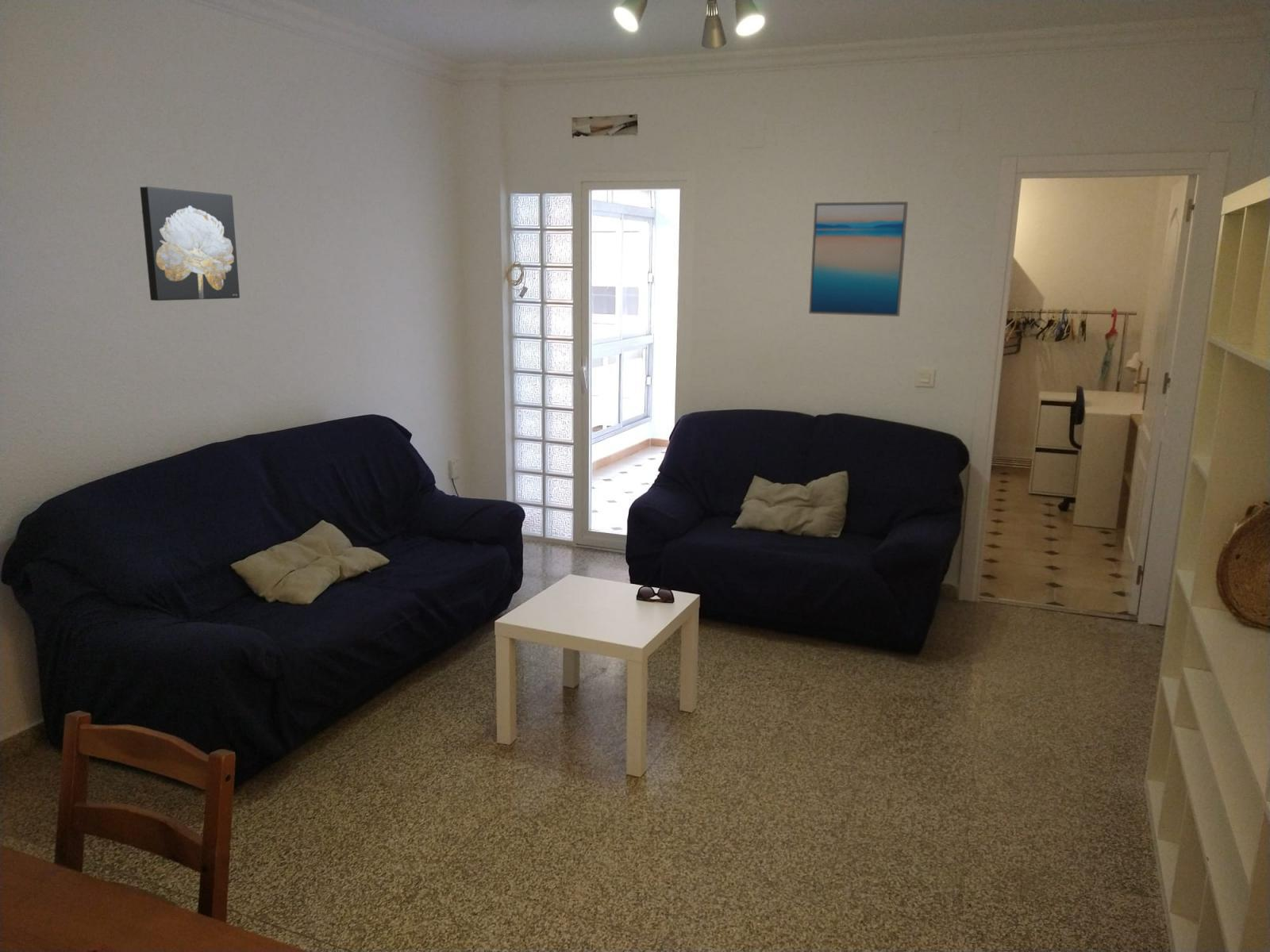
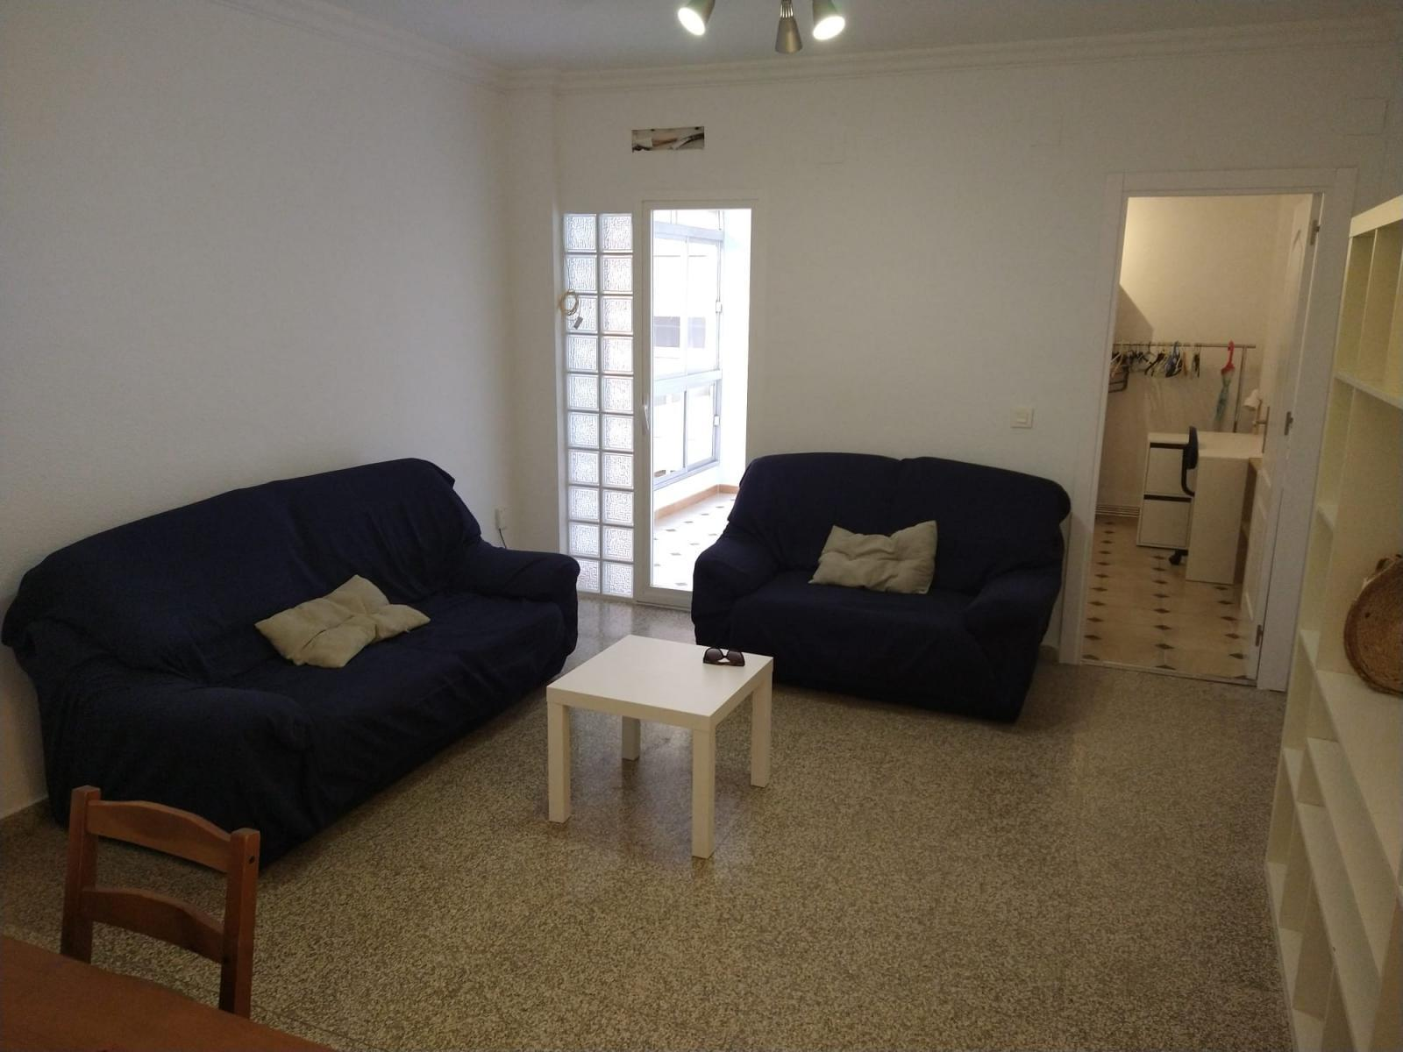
- wall art [139,186,241,301]
- wall art [808,201,909,317]
